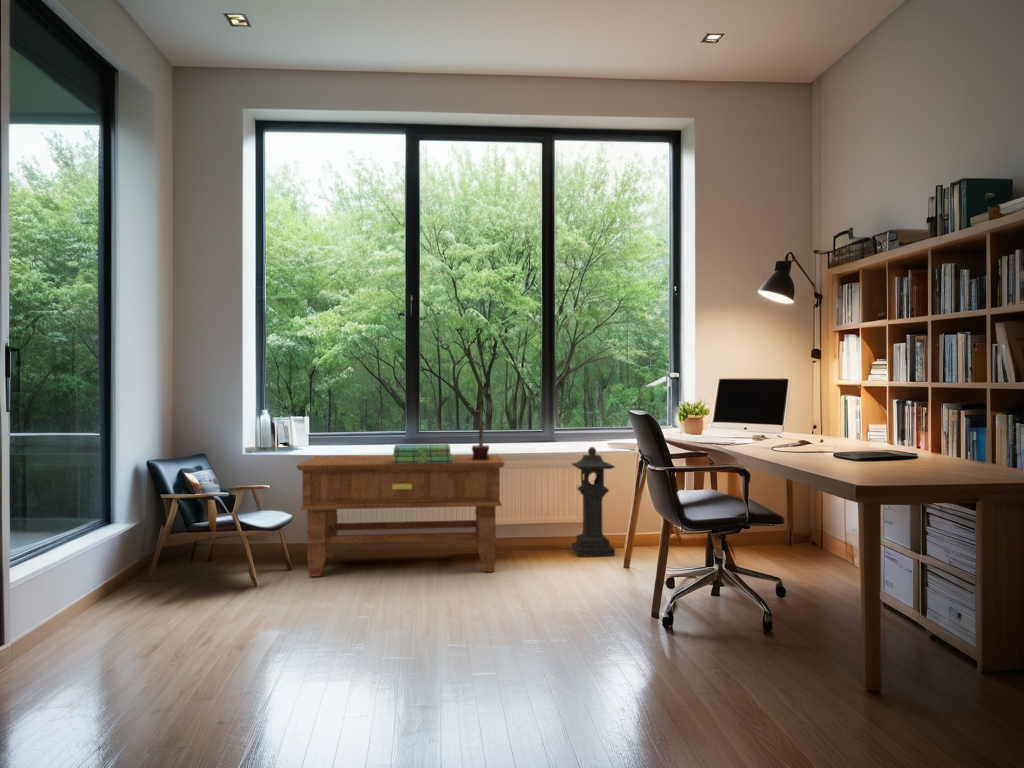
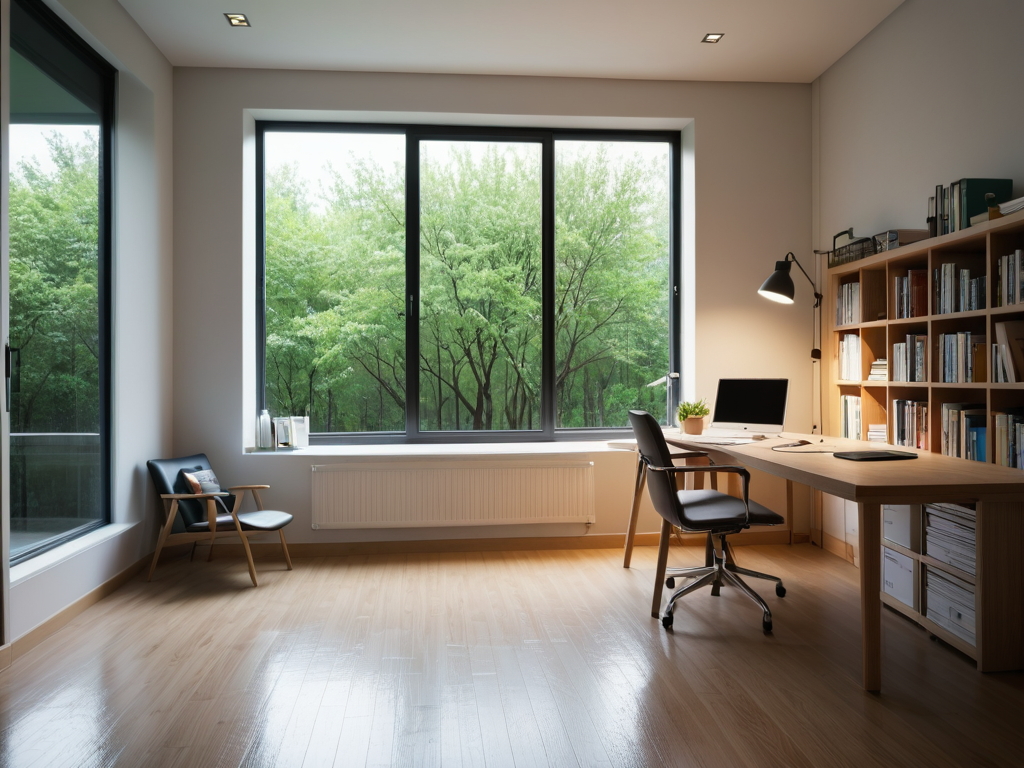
- potted plant [465,388,490,460]
- side table [296,454,505,578]
- stone lantern [570,446,616,558]
- stack of books [392,443,453,464]
